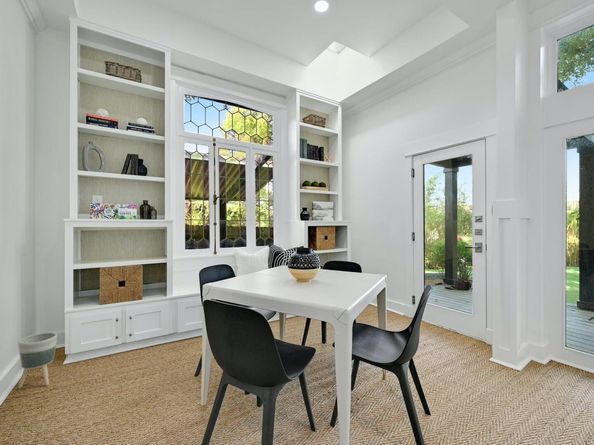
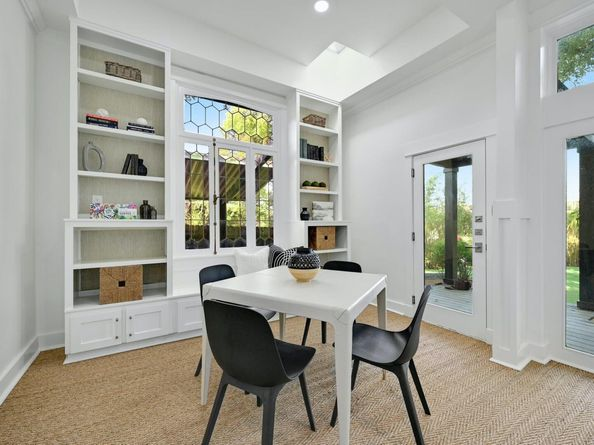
- planter [17,332,58,389]
